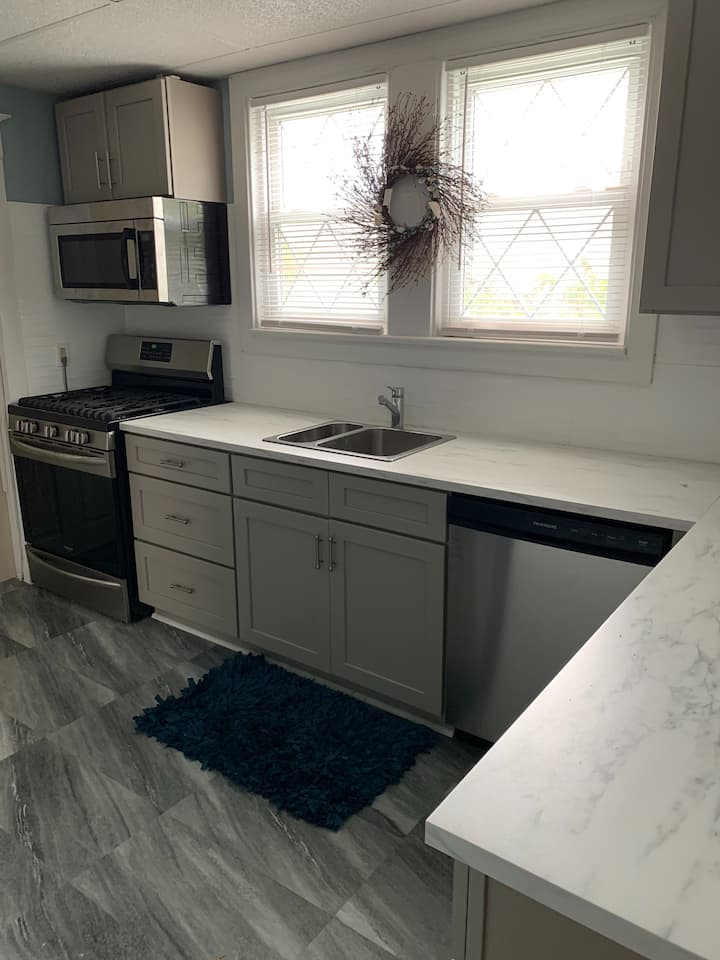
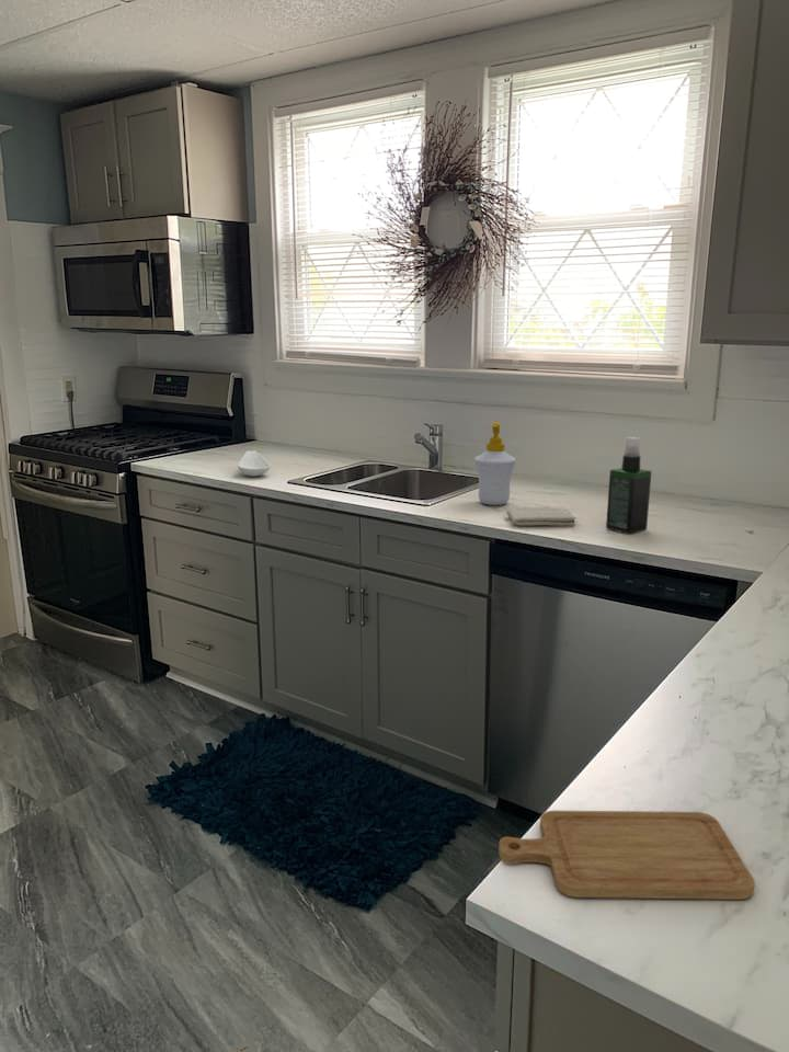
+ washcloth [505,505,578,527]
+ soap bottle [473,421,517,506]
+ spoon rest [237,449,272,478]
+ spray bottle [605,436,652,535]
+ chopping board [498,810,756,901]
